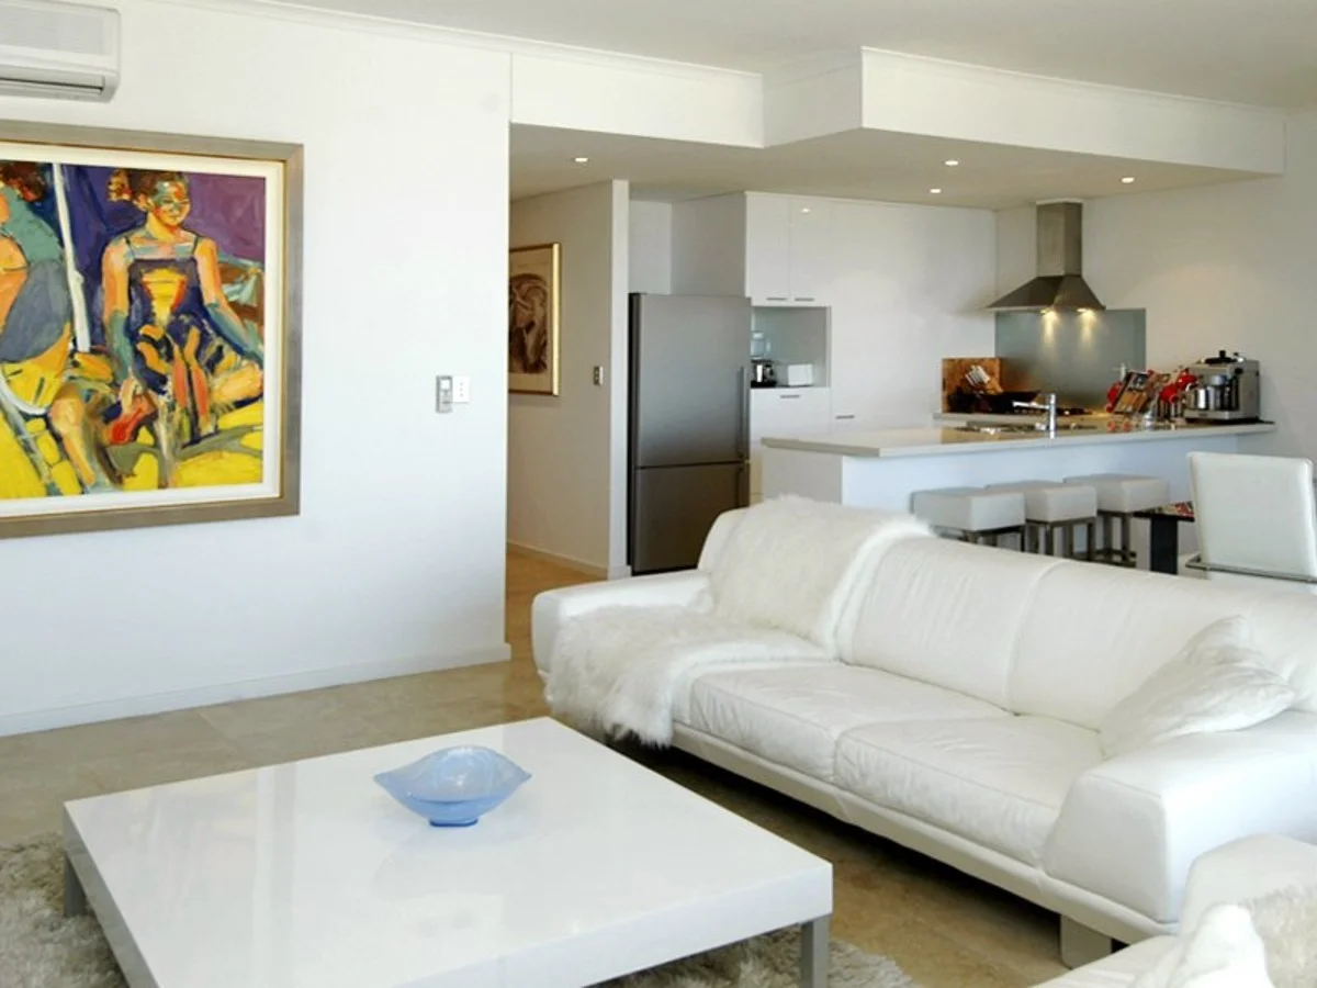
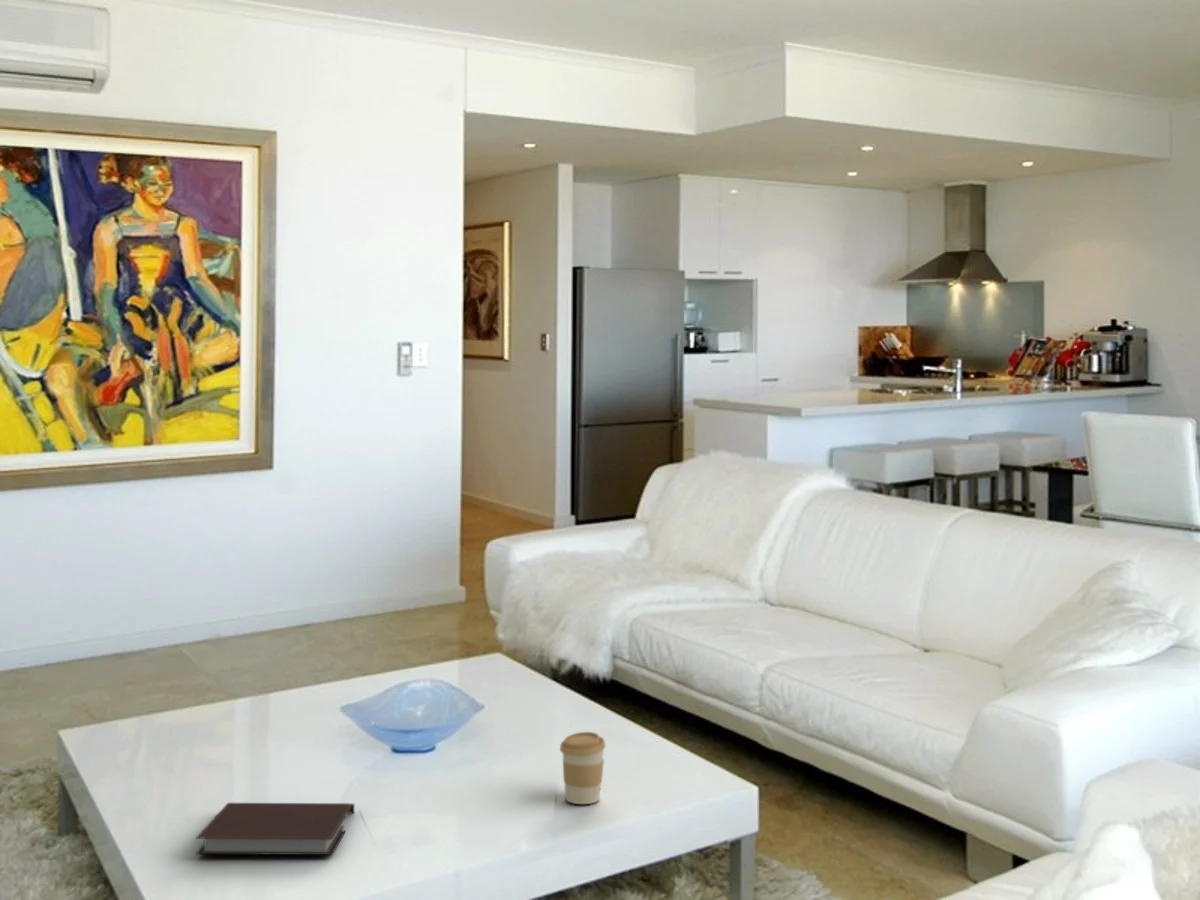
+ notebook [195,802,355,856]
+ coffee cup [559,731,607,805]
